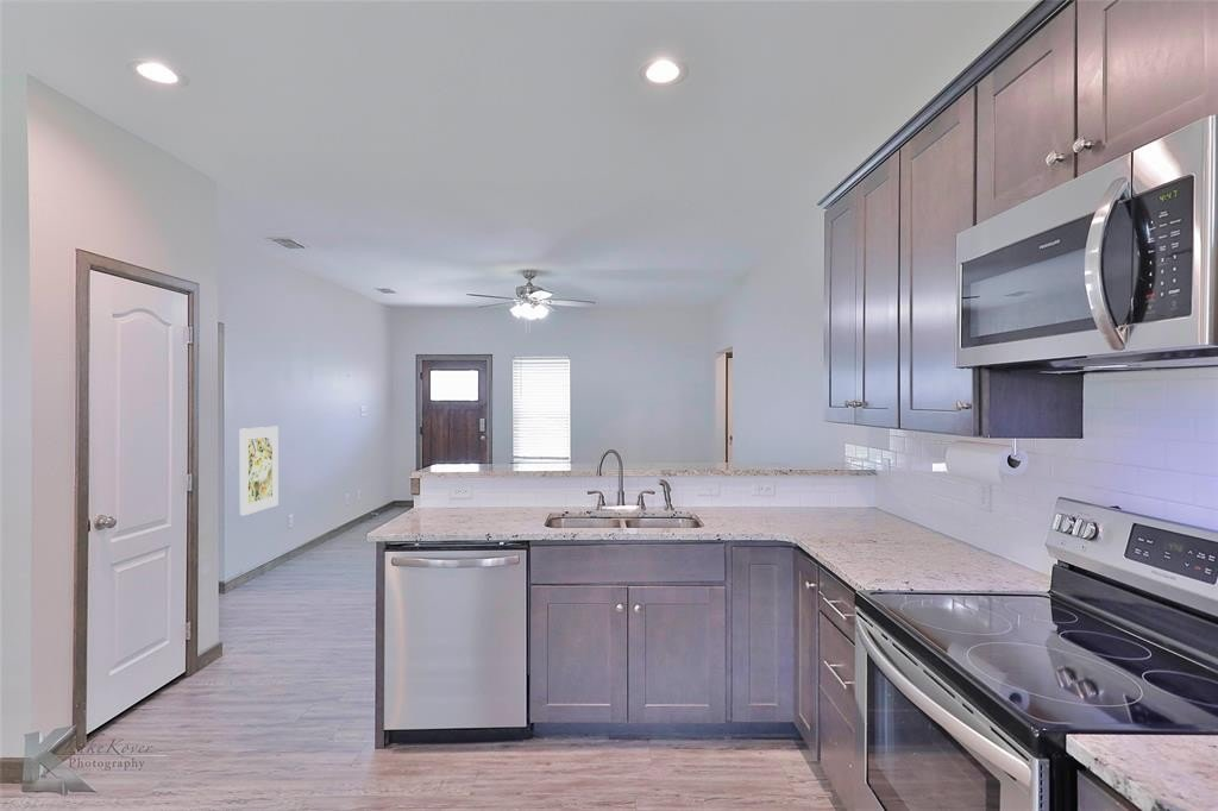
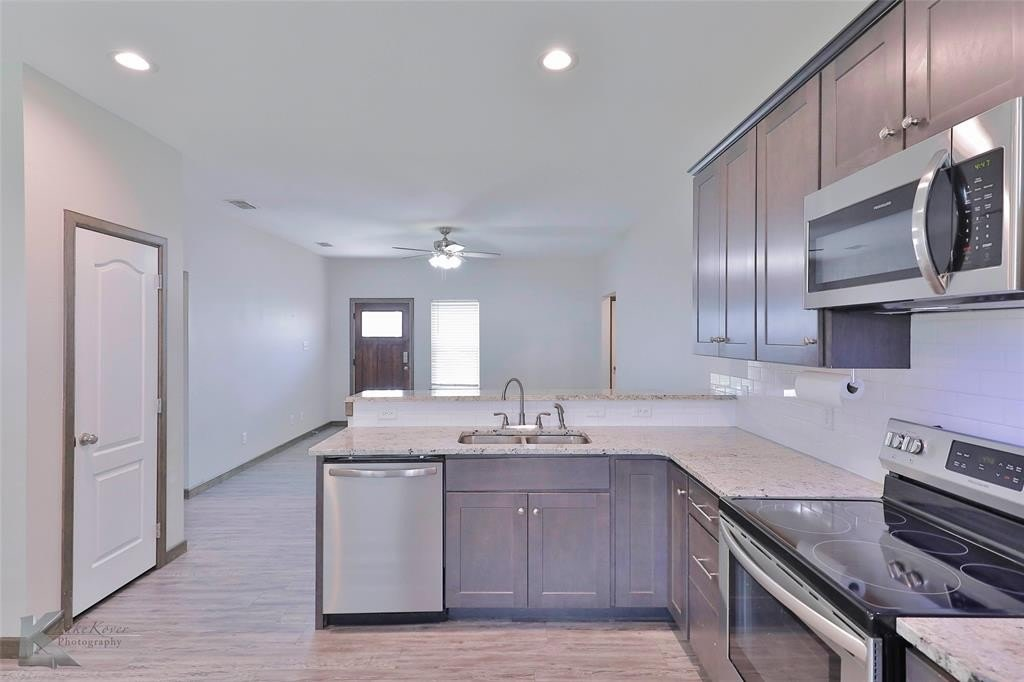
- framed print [239,426,280,517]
